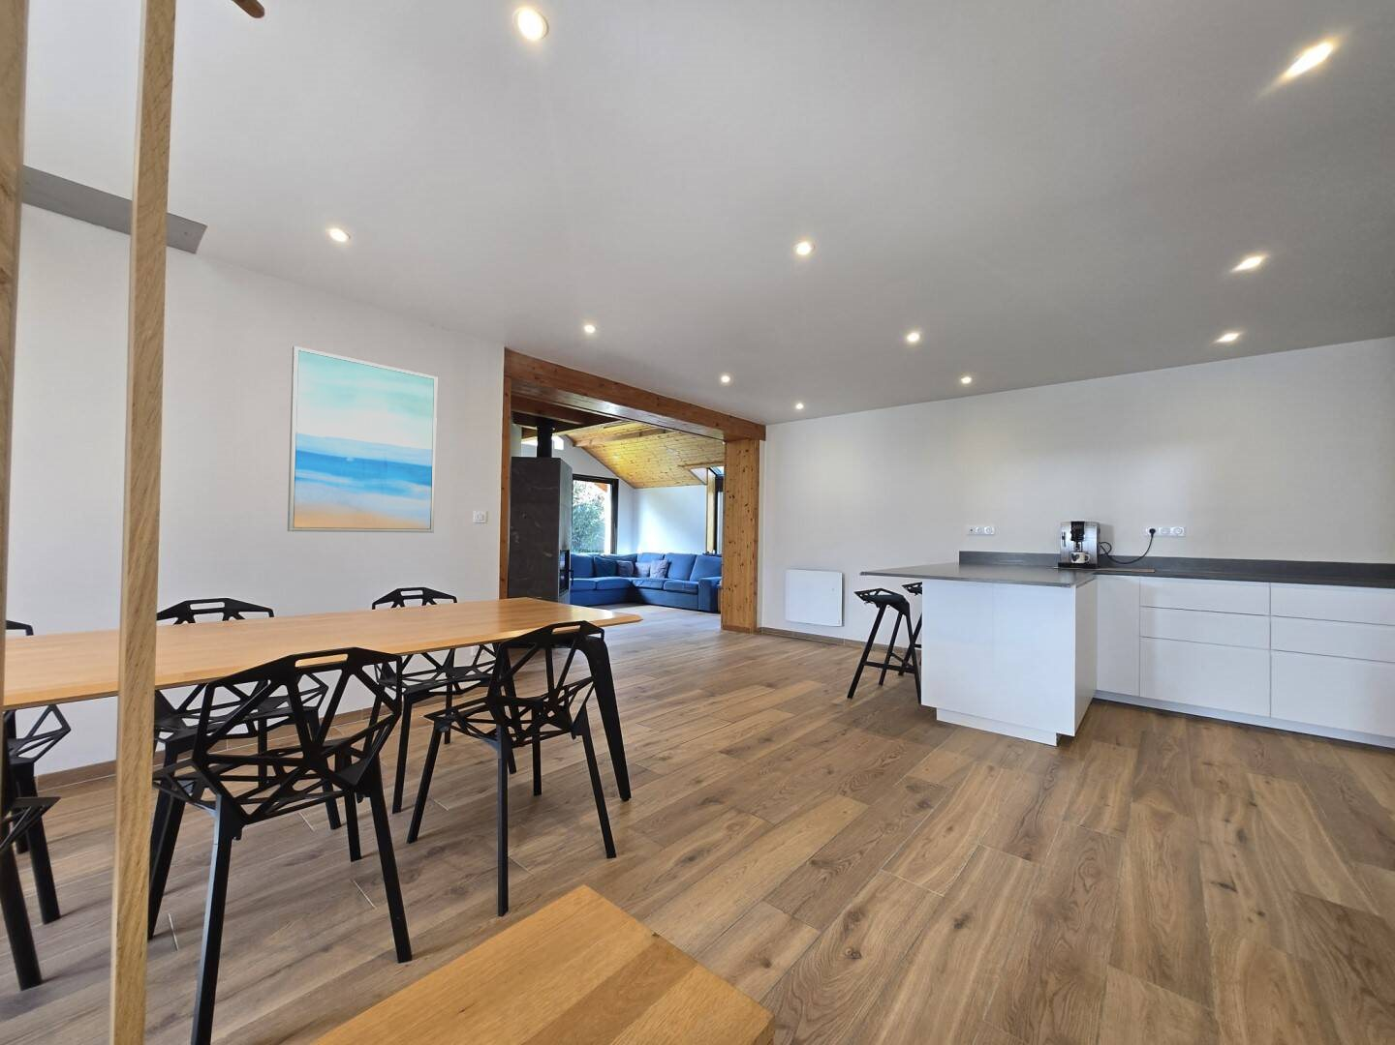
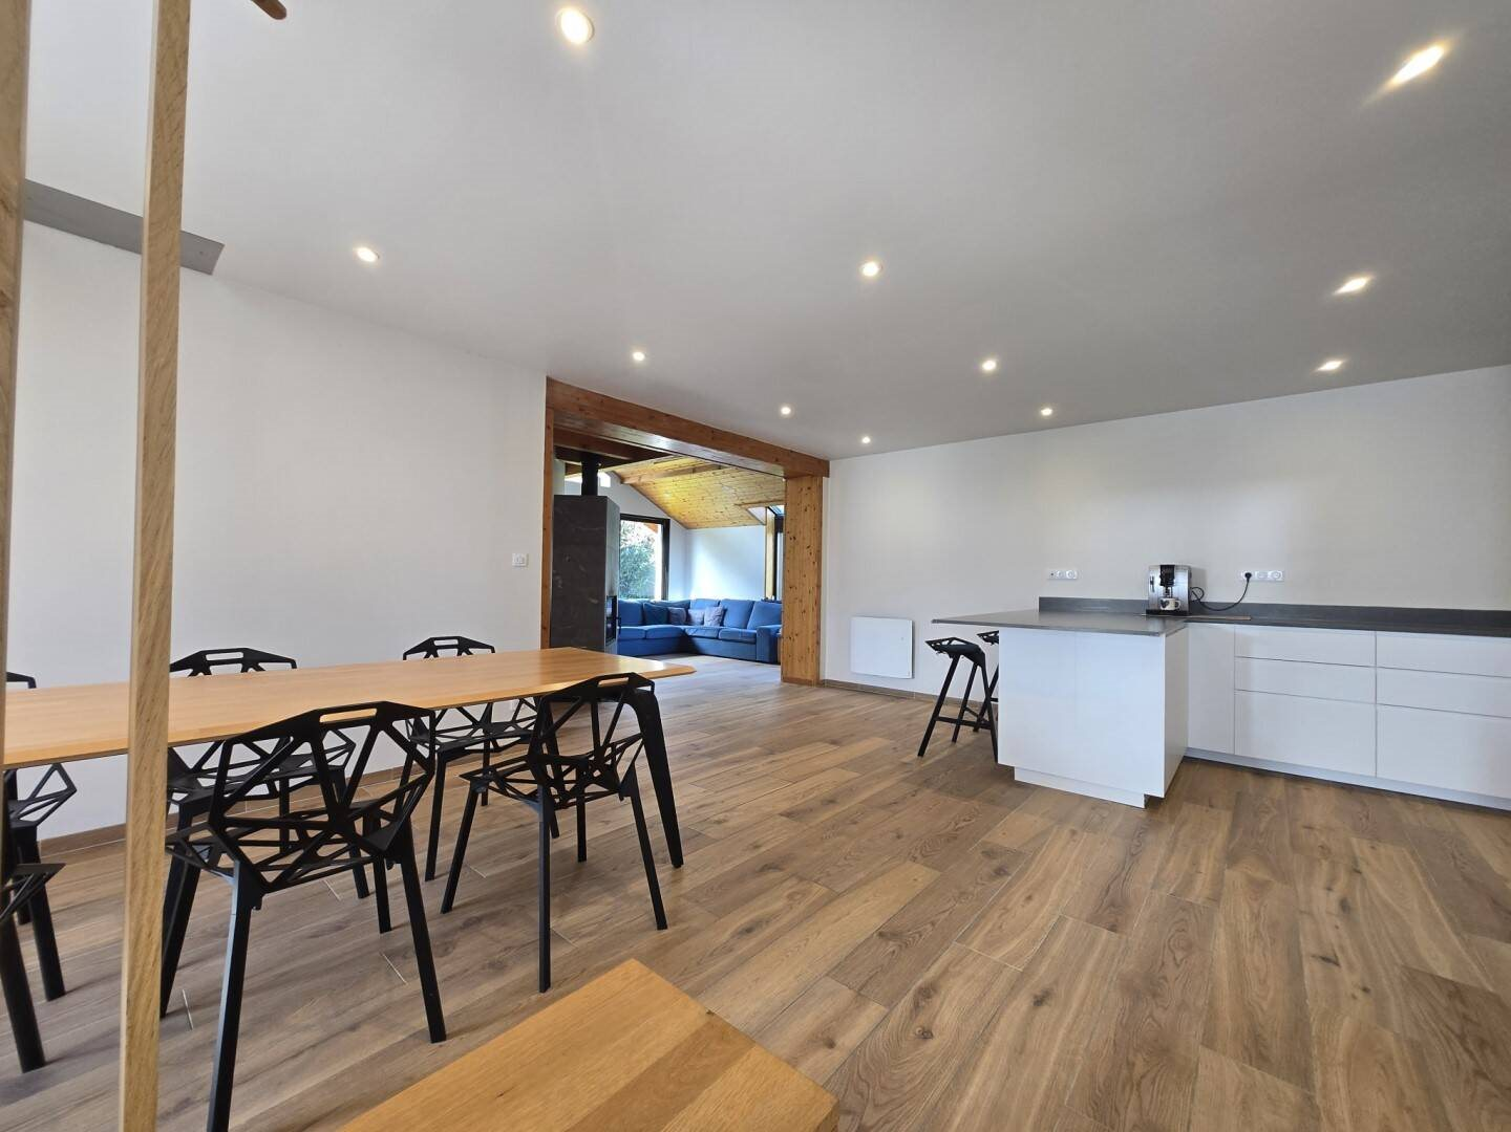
- wall art [287,345,439,535]
